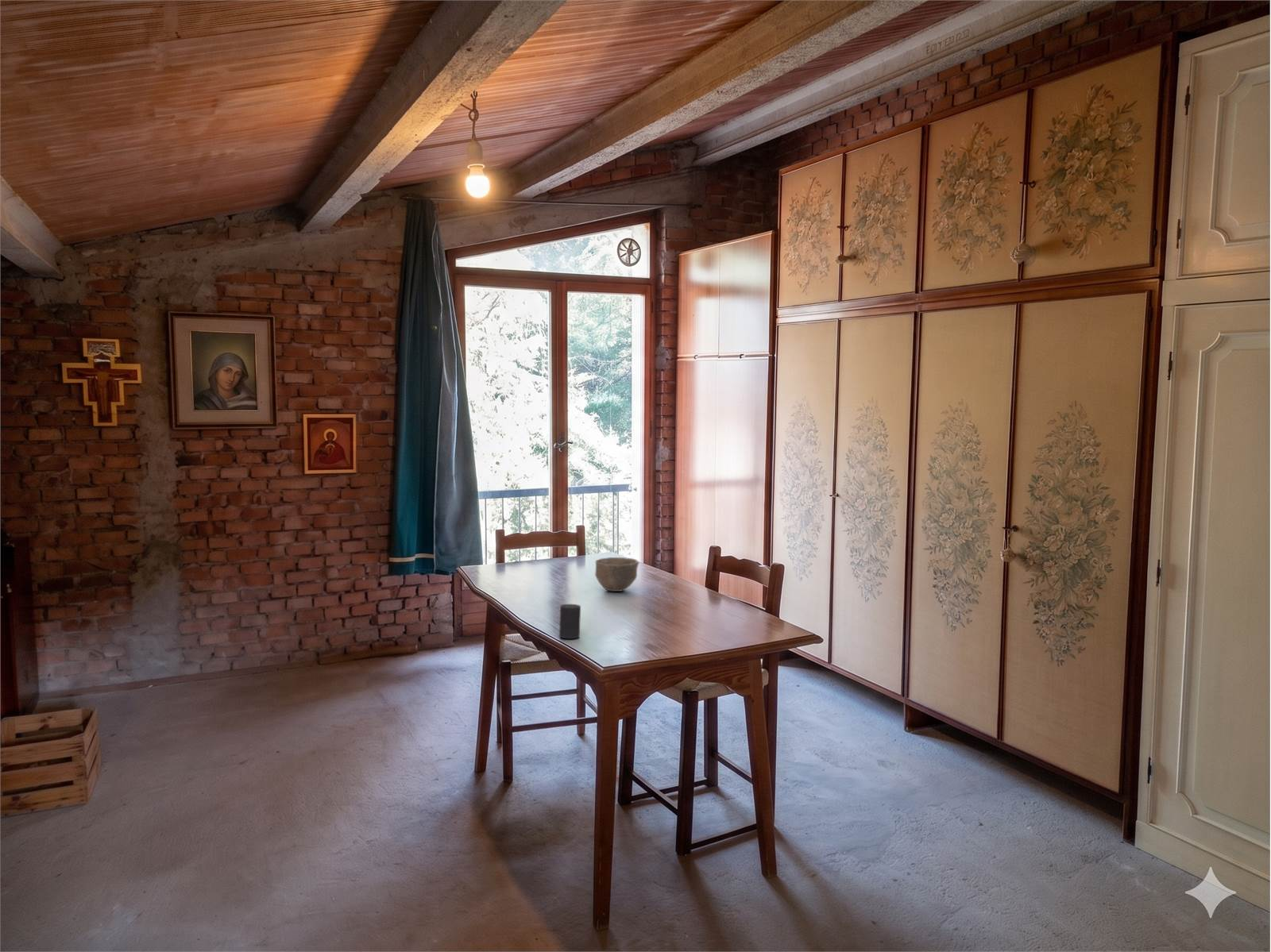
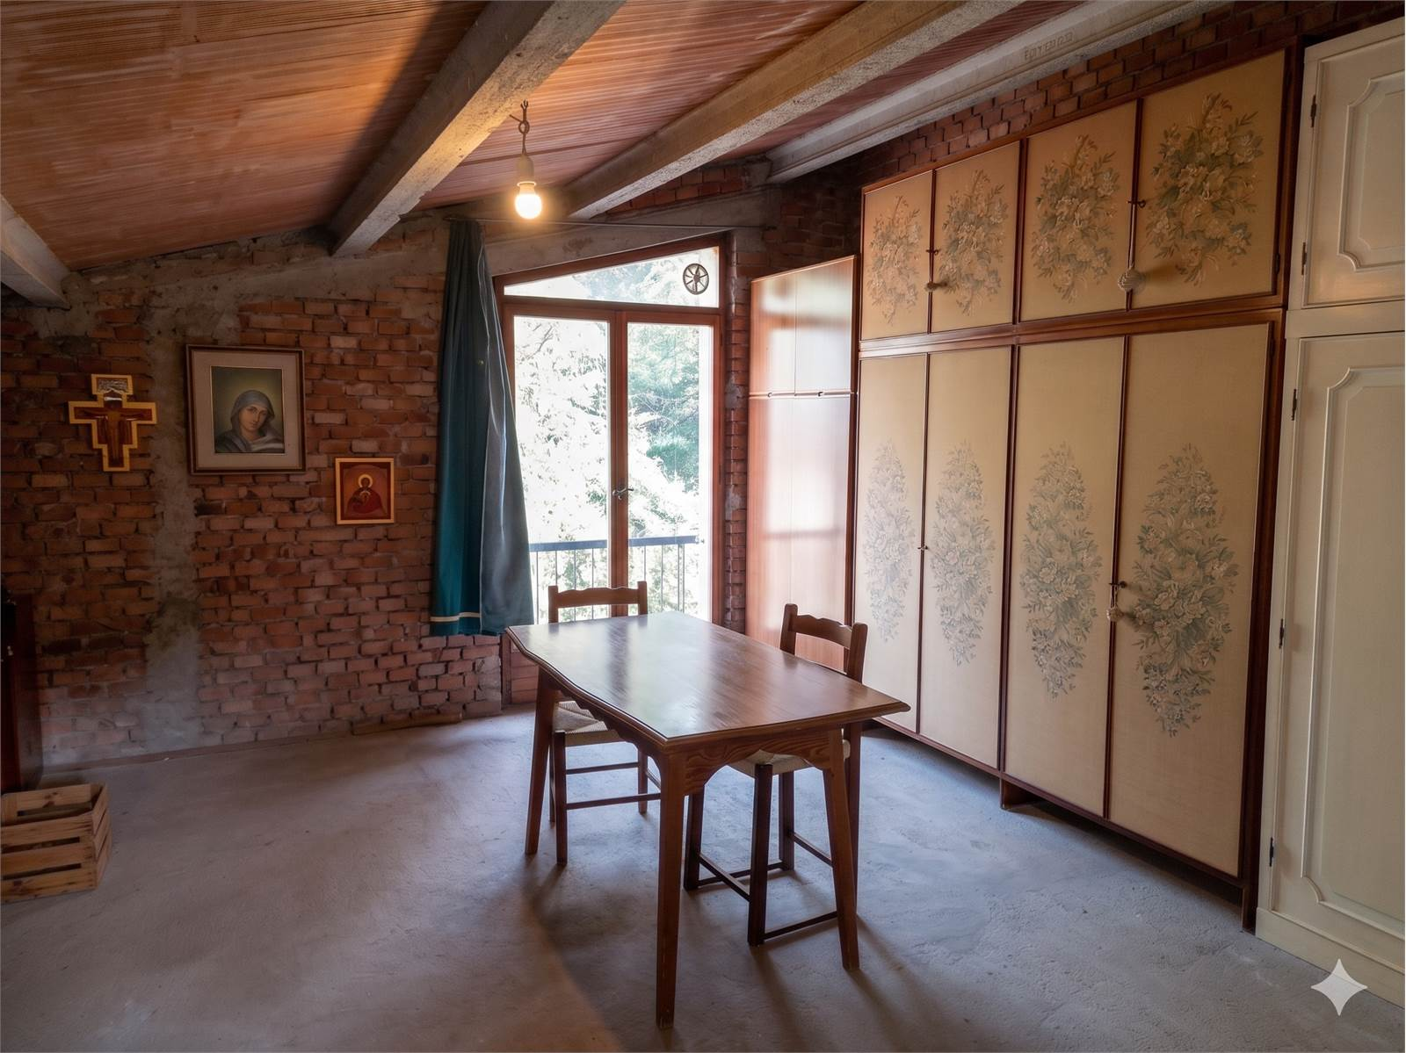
- cup [558,603,581,639]
- bowl [594,557,640,592]
